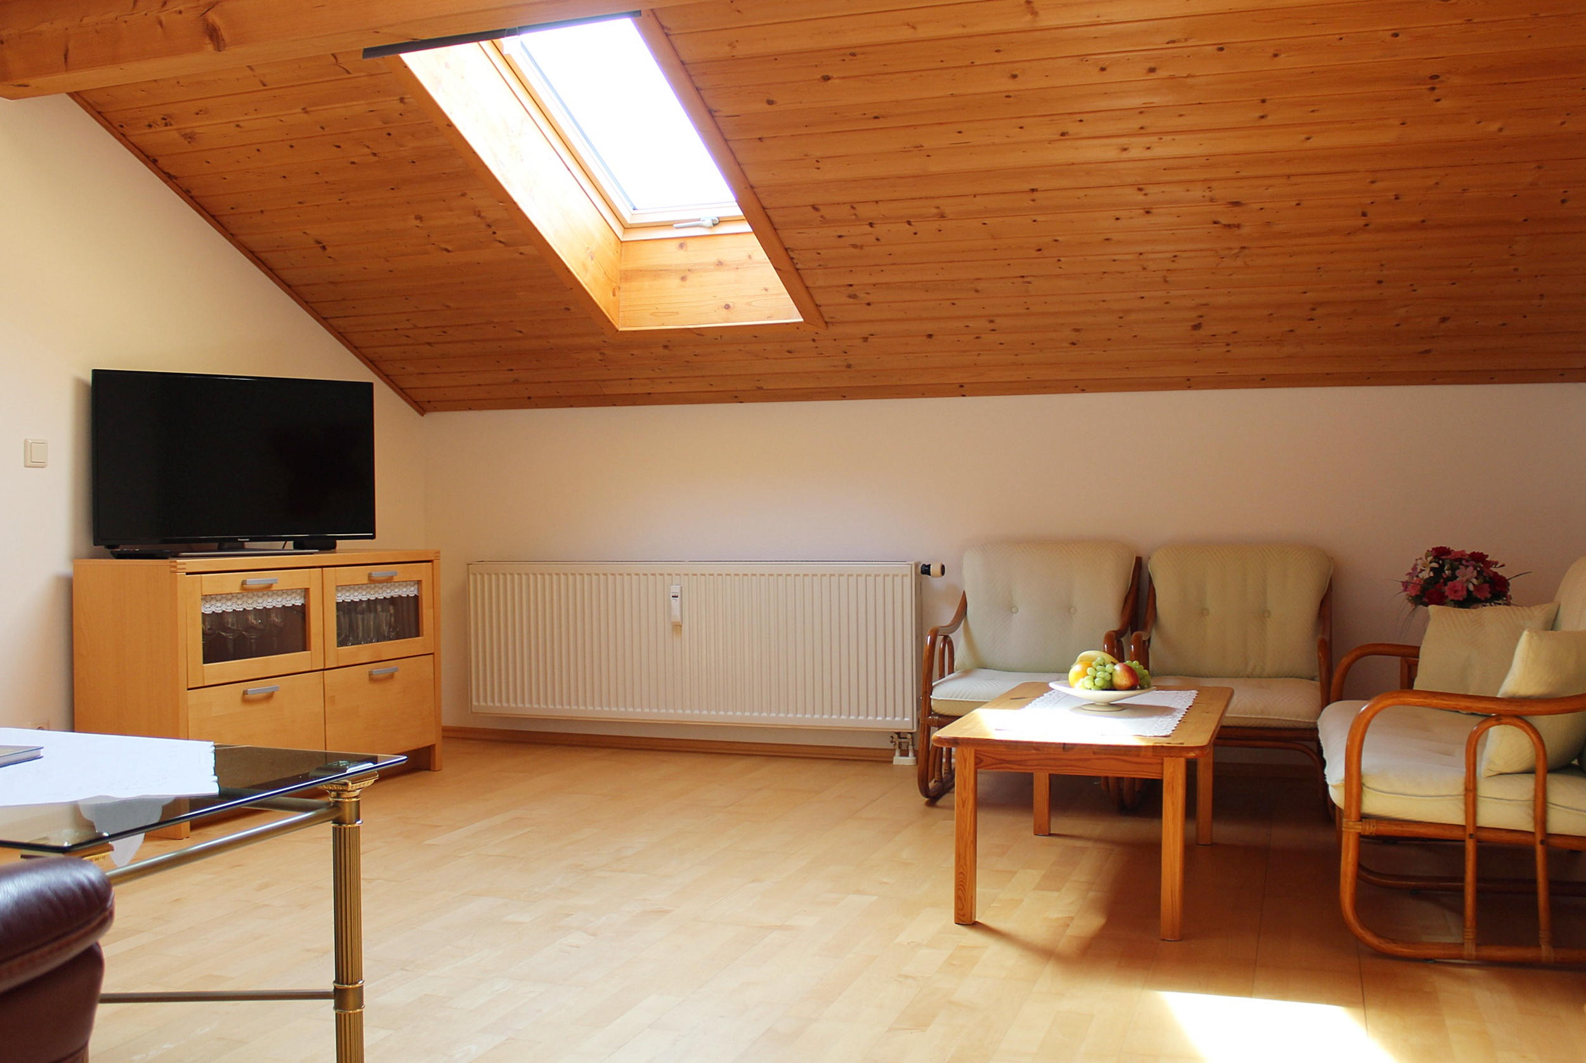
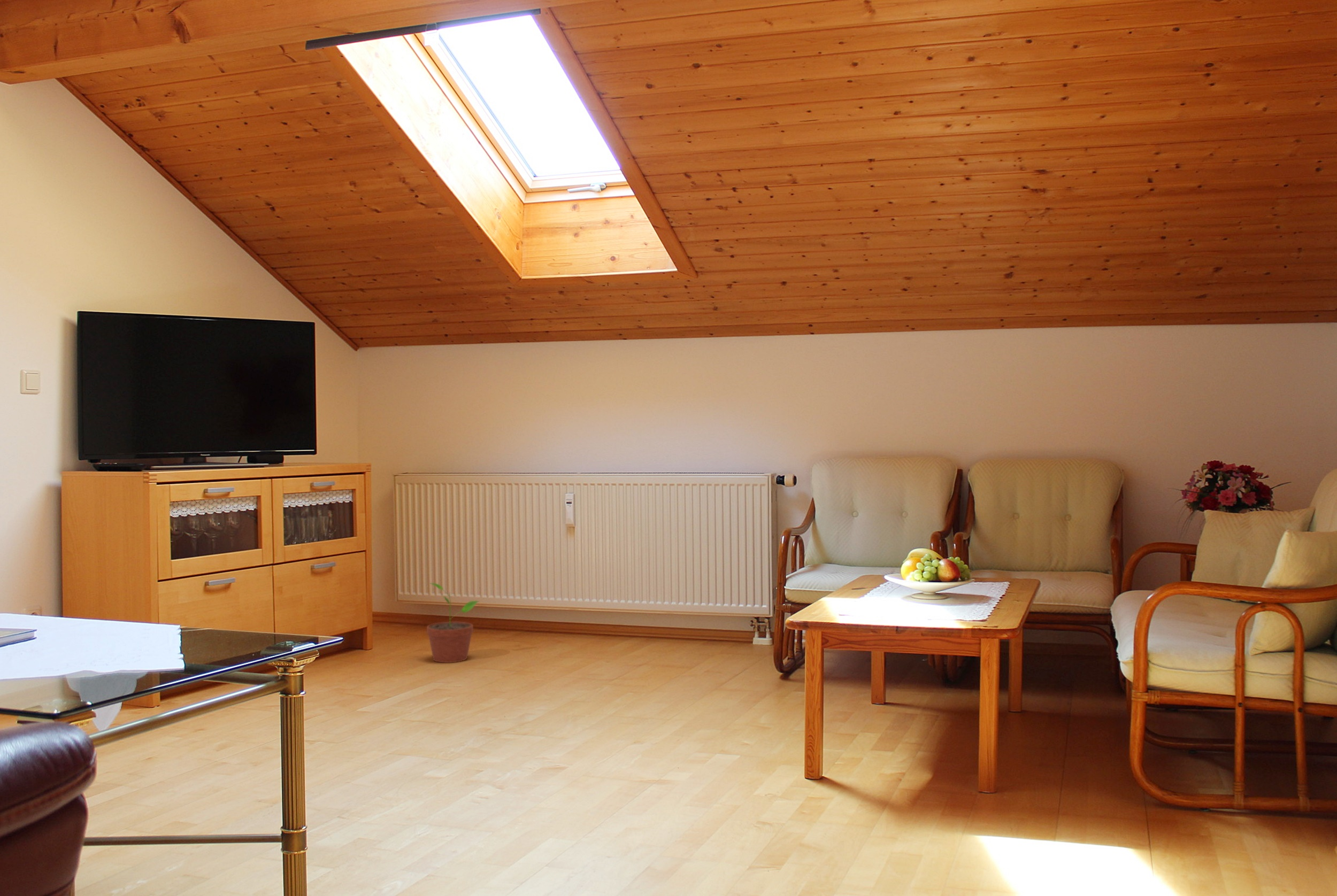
+ potted plant [426,582,480,663]
